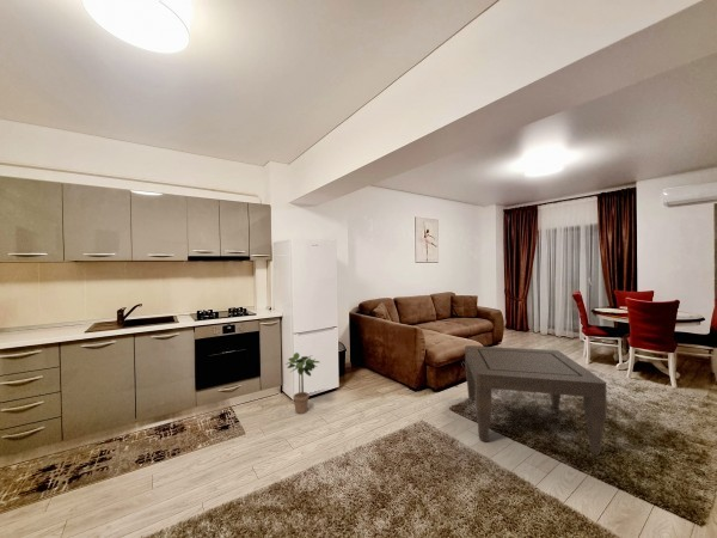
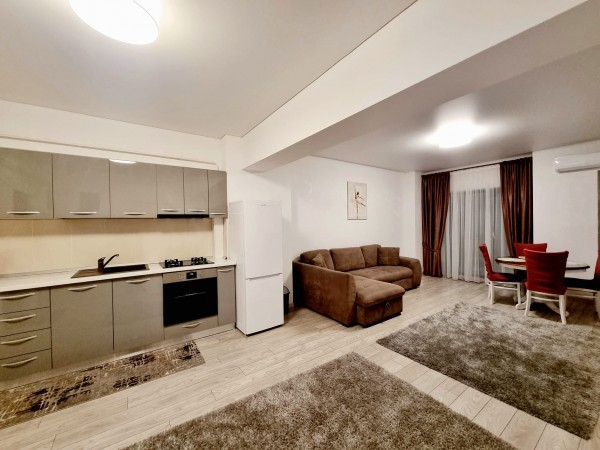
- coffee table [464,344,607,457]
- potted plant [284,351,320,415]
